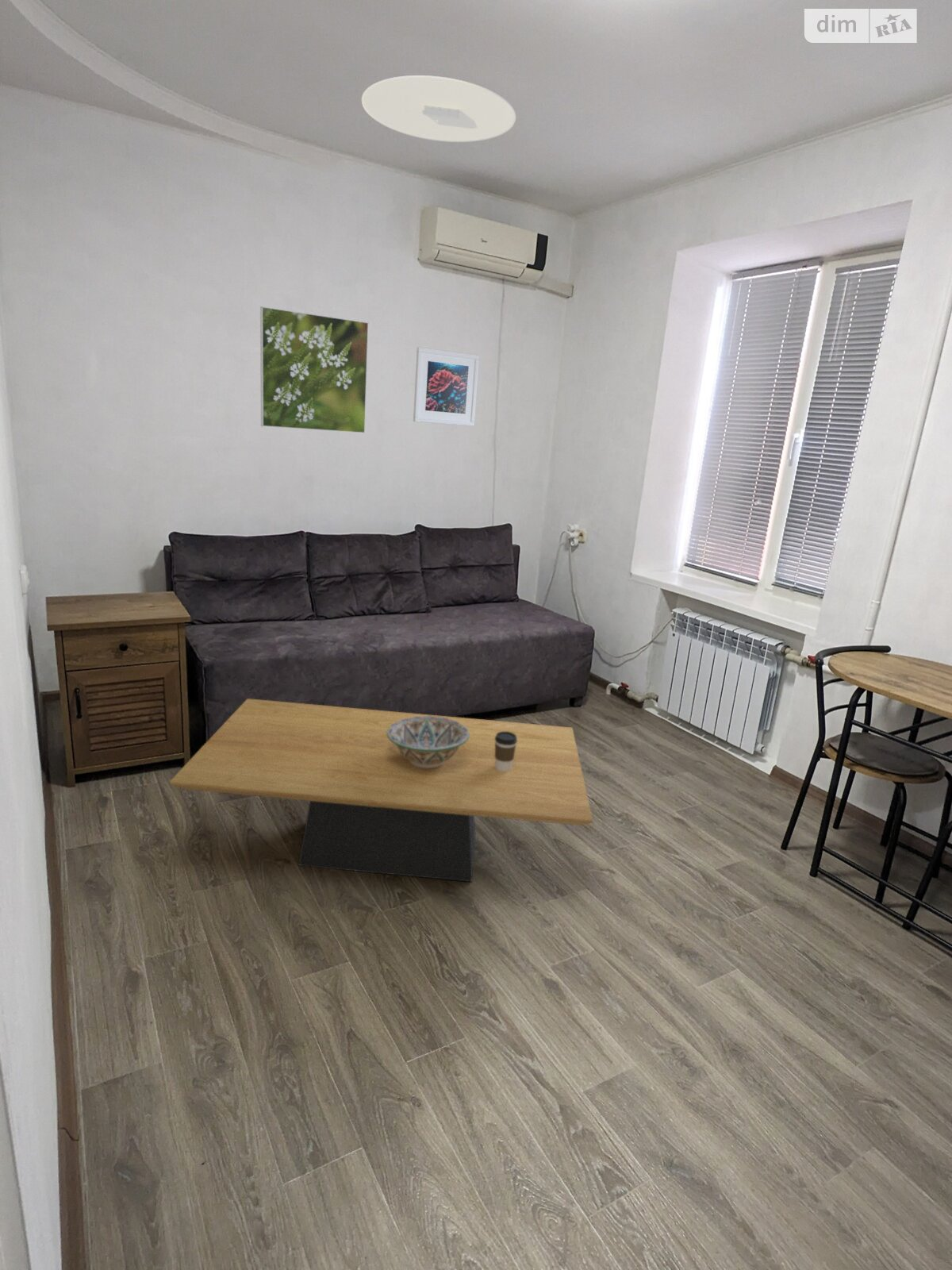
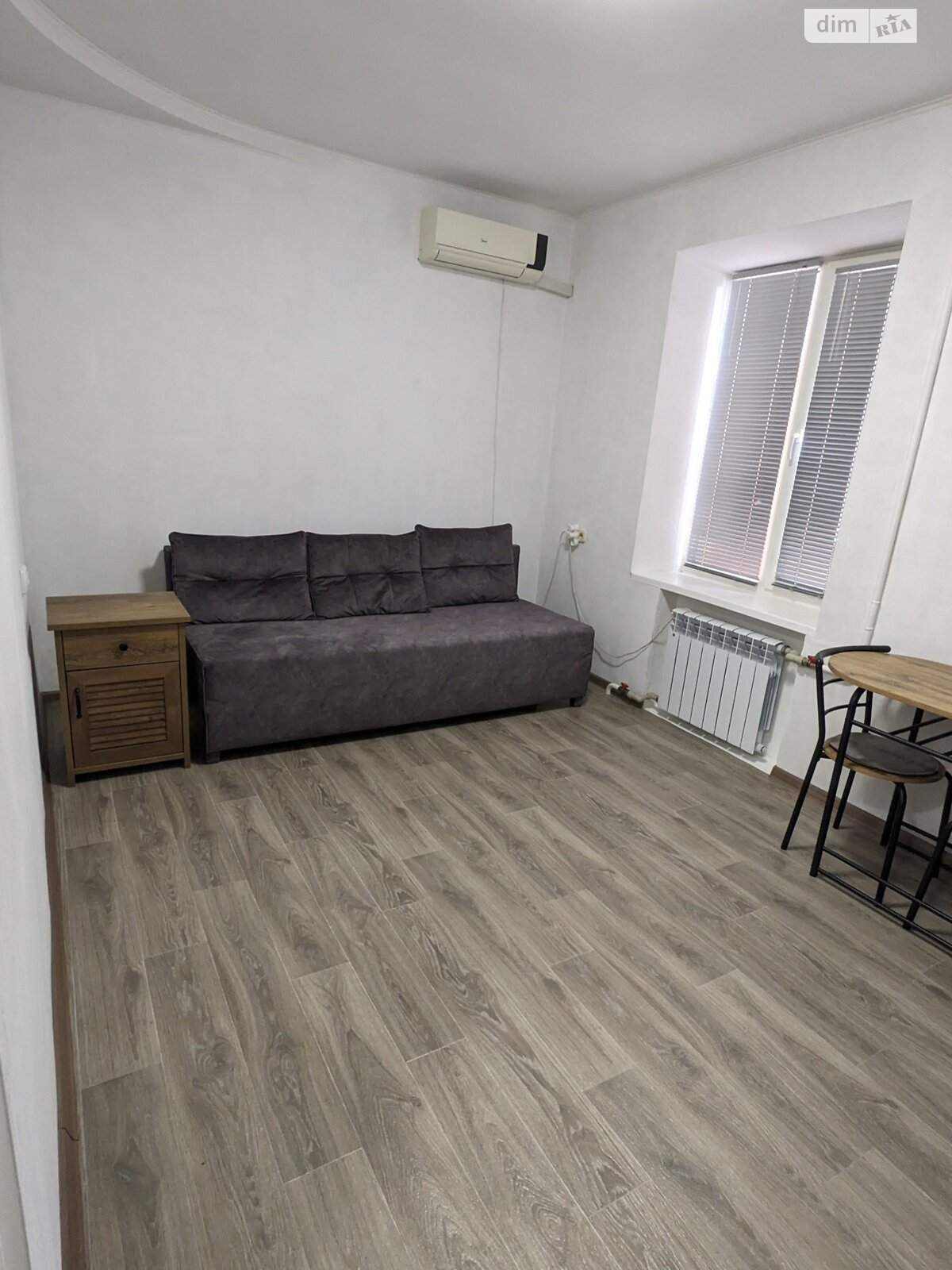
- coffee table [169,698,593,883]
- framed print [413,346,480,427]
- coffee cup [495,732,517,772]
- decorative bowl [387,716,470,768]
- ceiling light [361,75,516,143]
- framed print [259,306,370,434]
